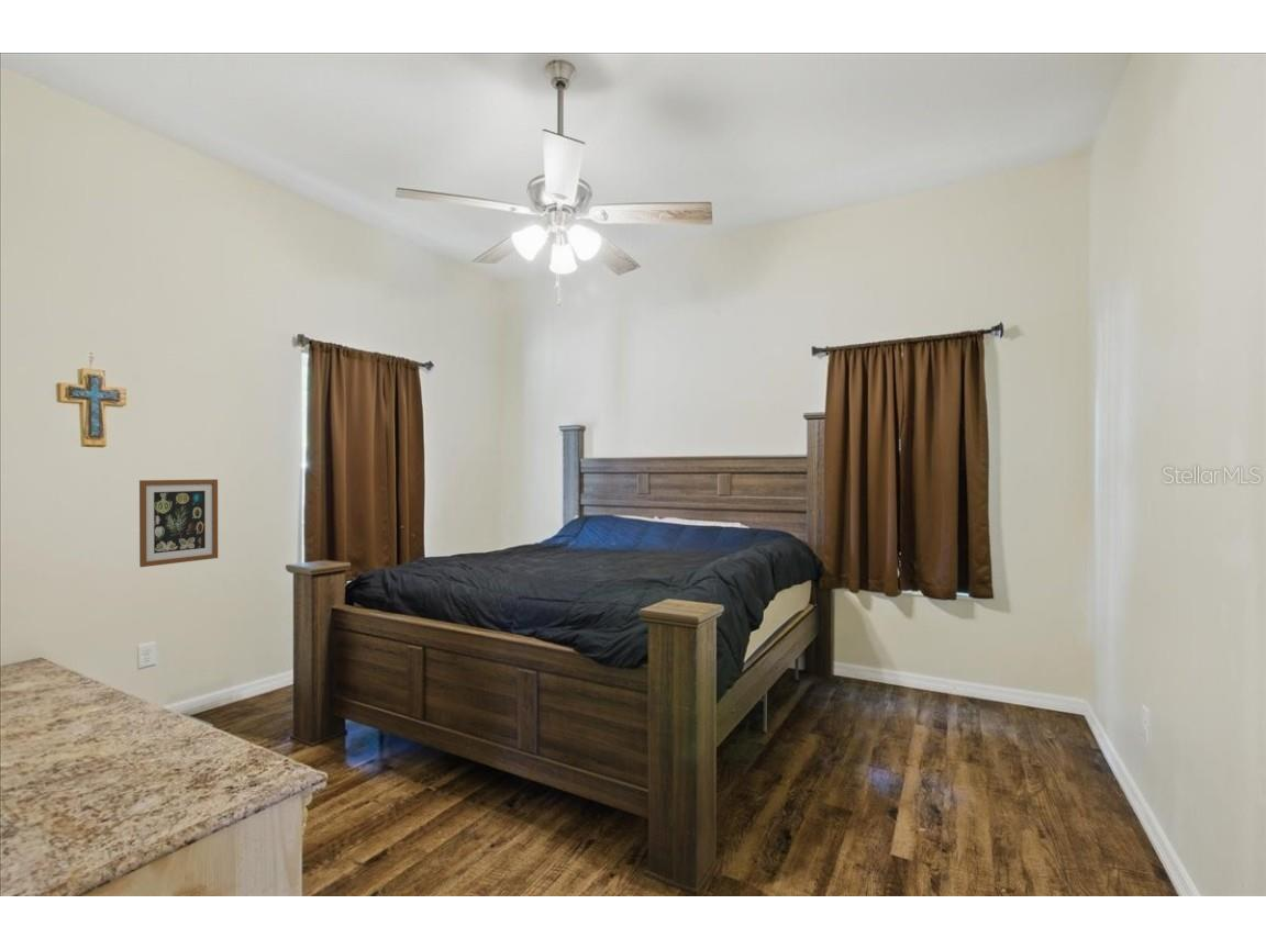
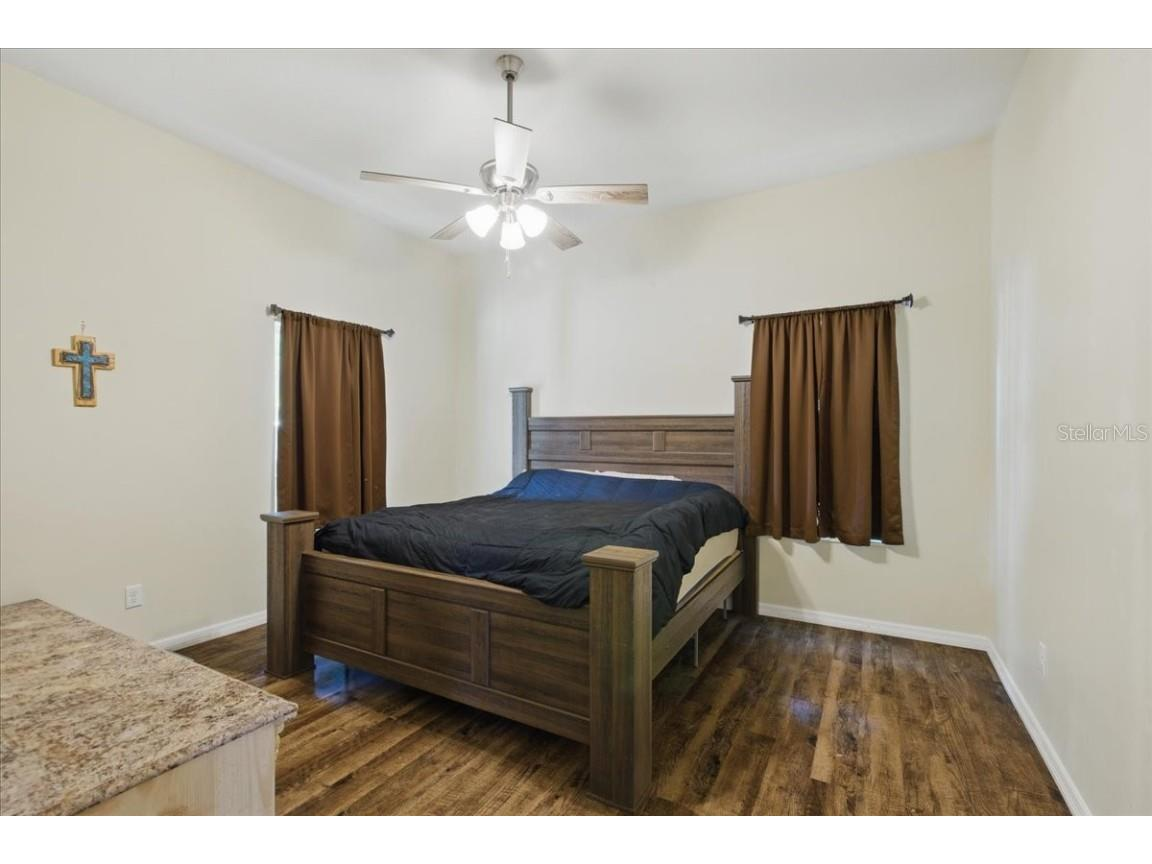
- wall art [138,478,219,568]
